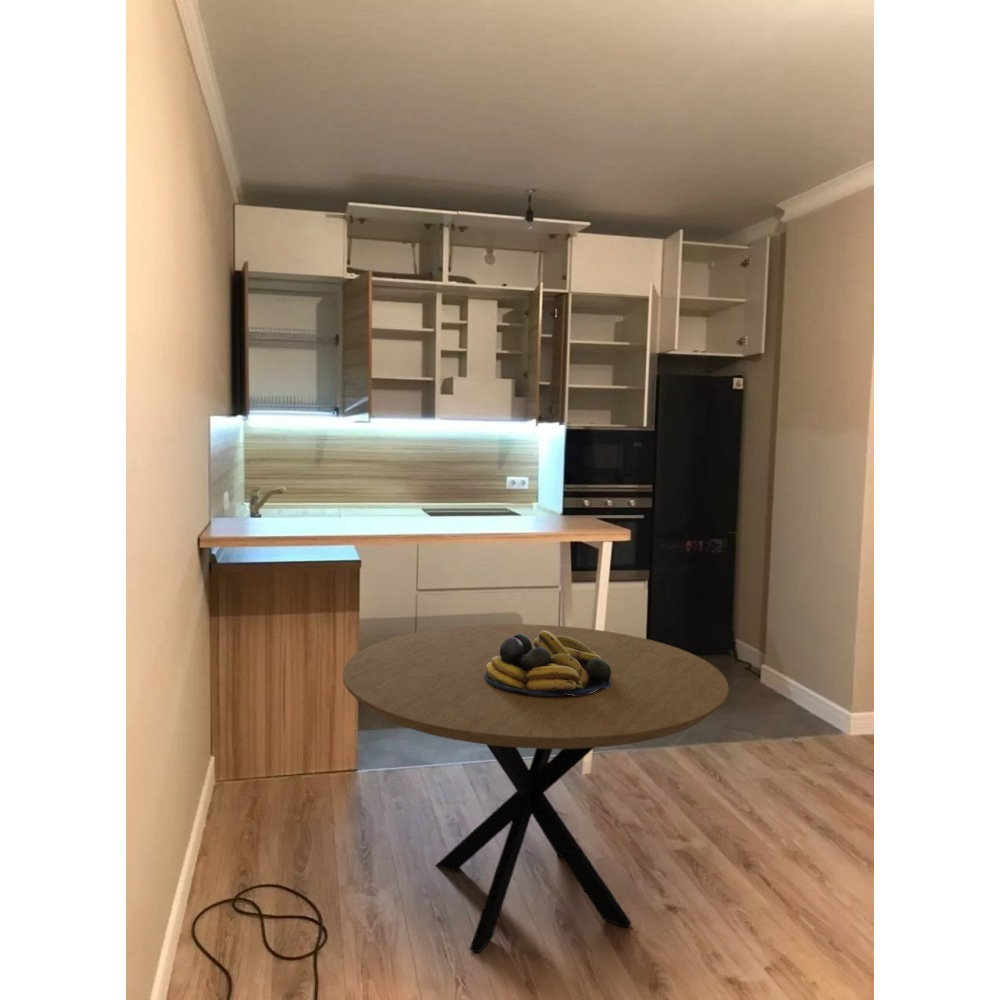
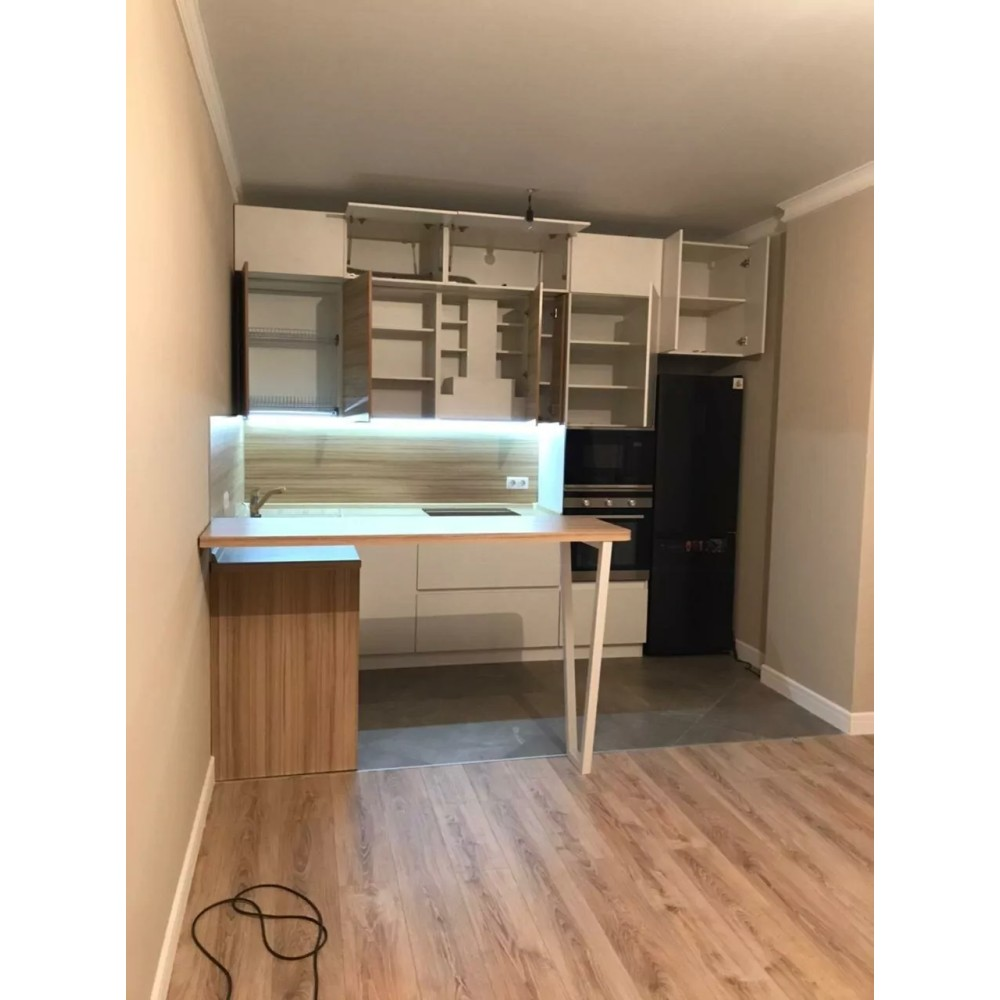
- dining table [342,623,729,954]
- fruit bowl [484,631,613,695]
